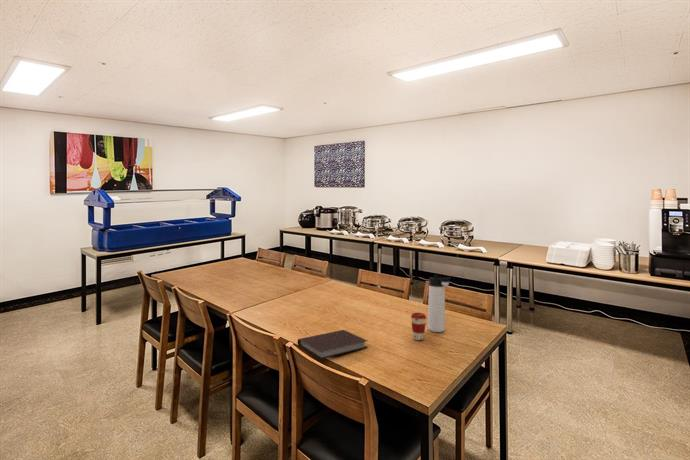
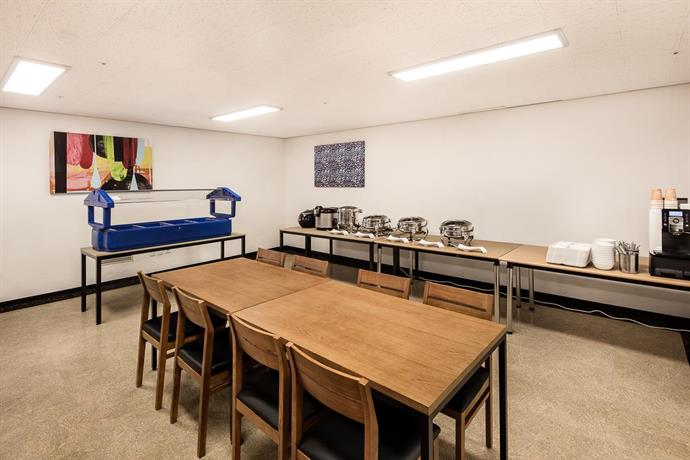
- thermos bottle [427,274,452,333]
- coffee cup [410,312,428,341]
- notebook [297,329,368,360]
